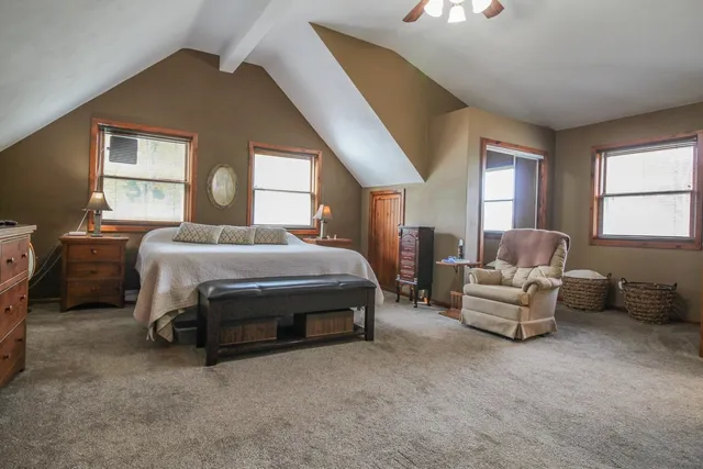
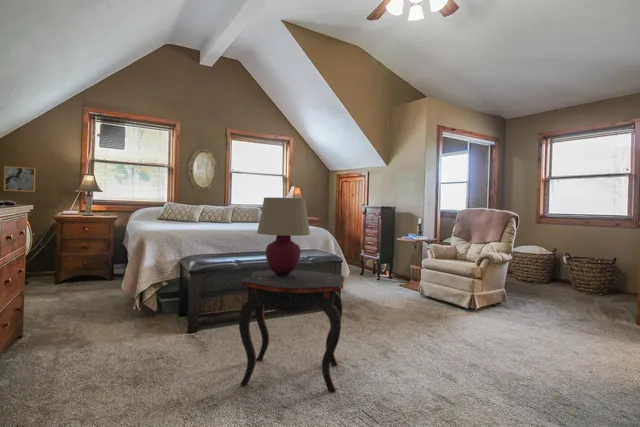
+ wall art [3,165,36,193]
+ side table [238,269,345,392]
+ table lamp [256,196,311,275]
